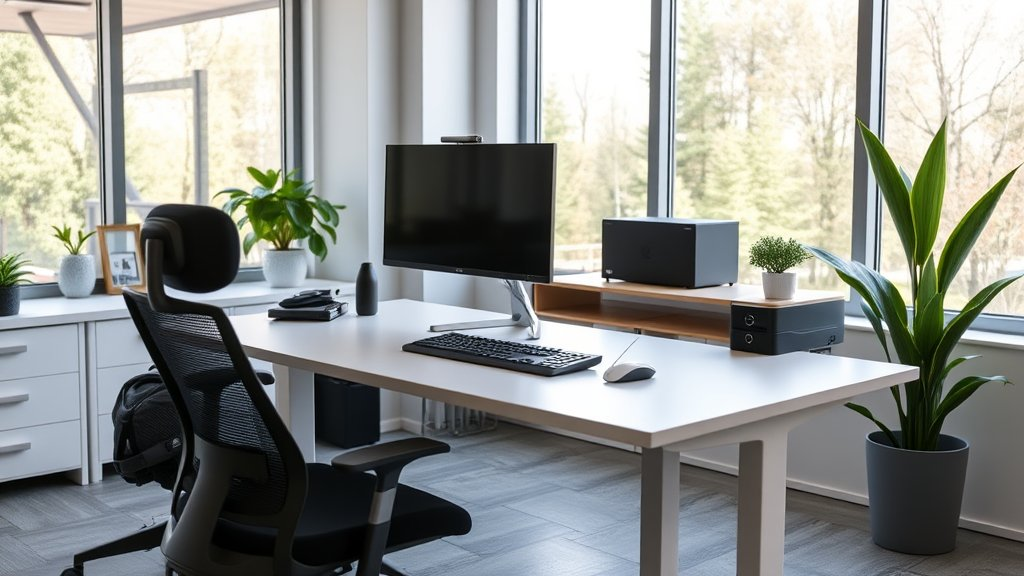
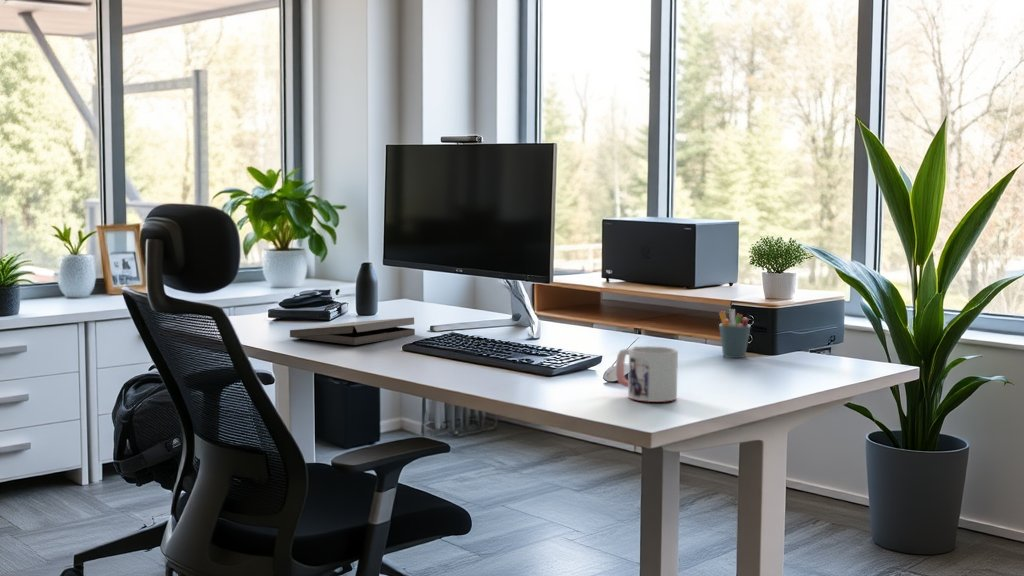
+ mug [615,345,679,403]
+ pen holder [718,308,752,359]
+ pizza box [289,316,416,346]
